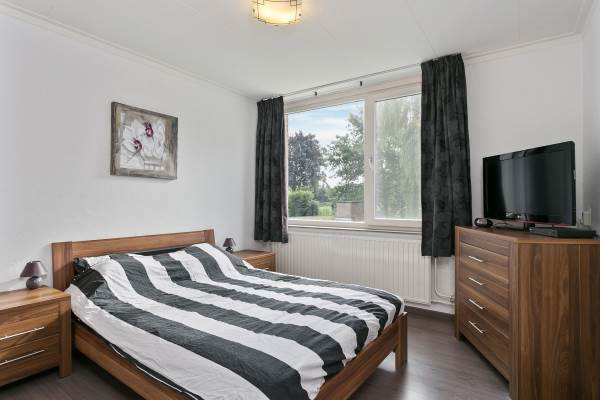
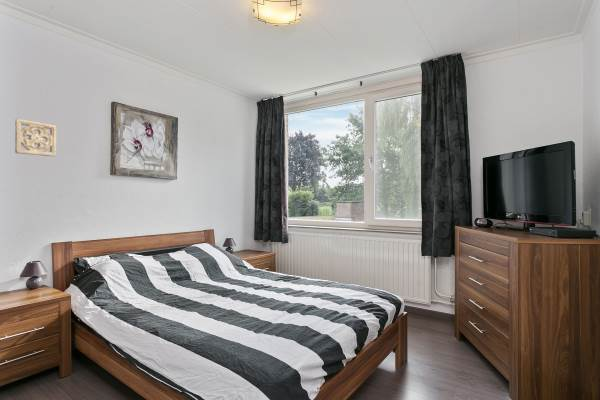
+ wall ornament [14,118,57,157]
